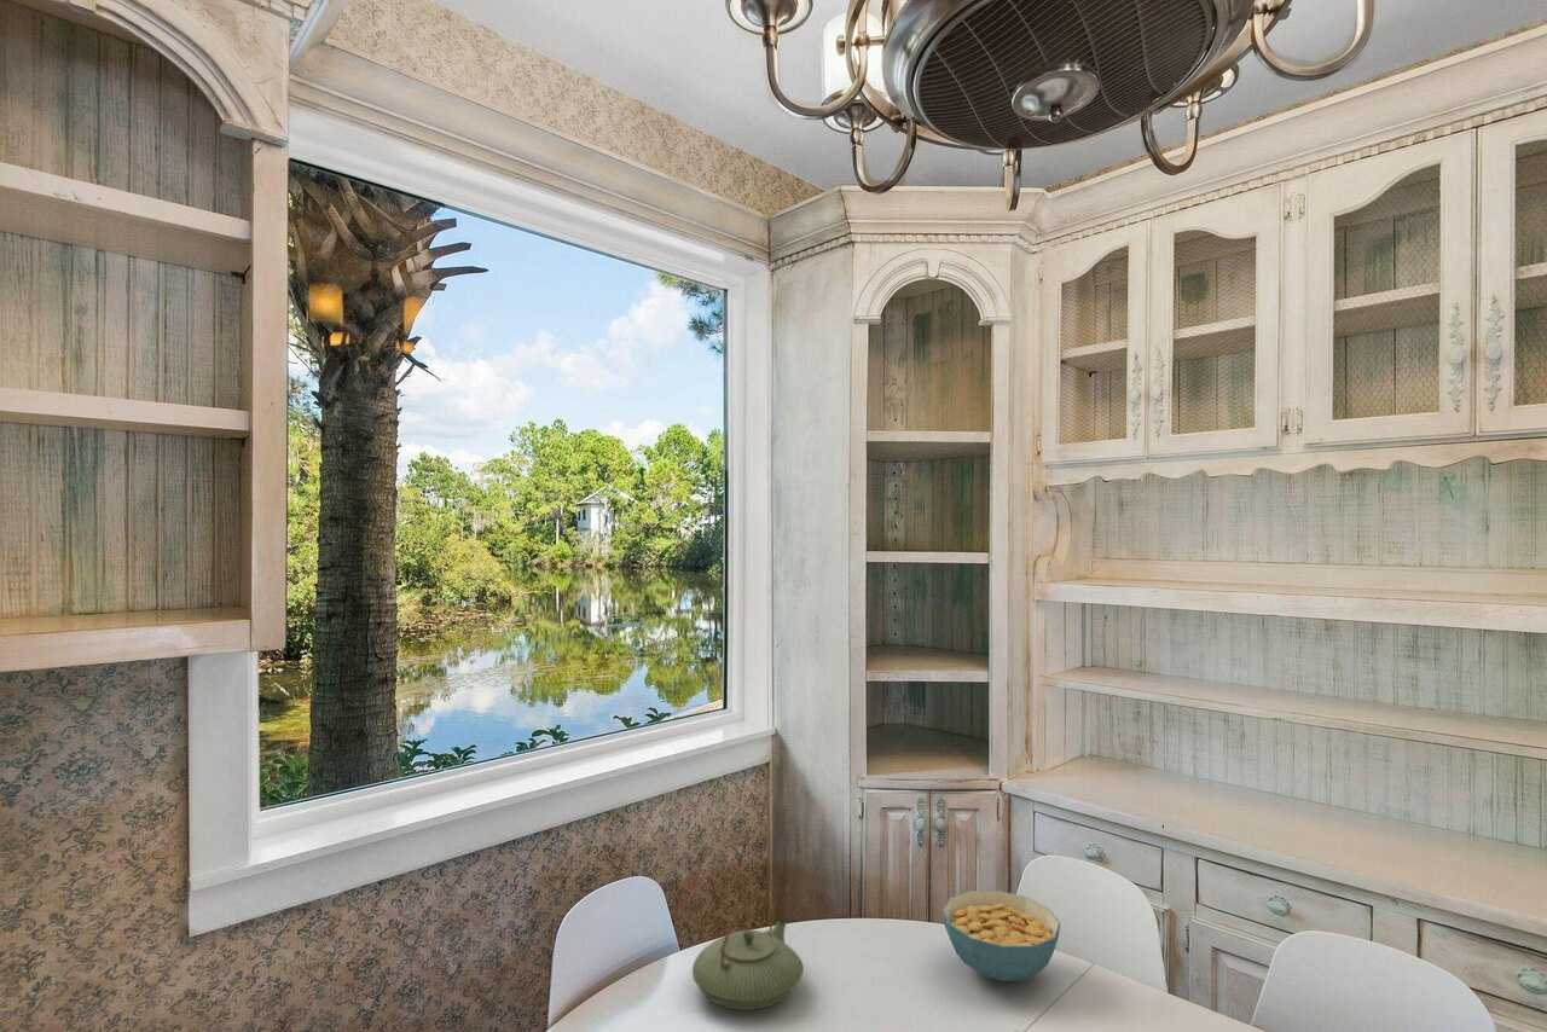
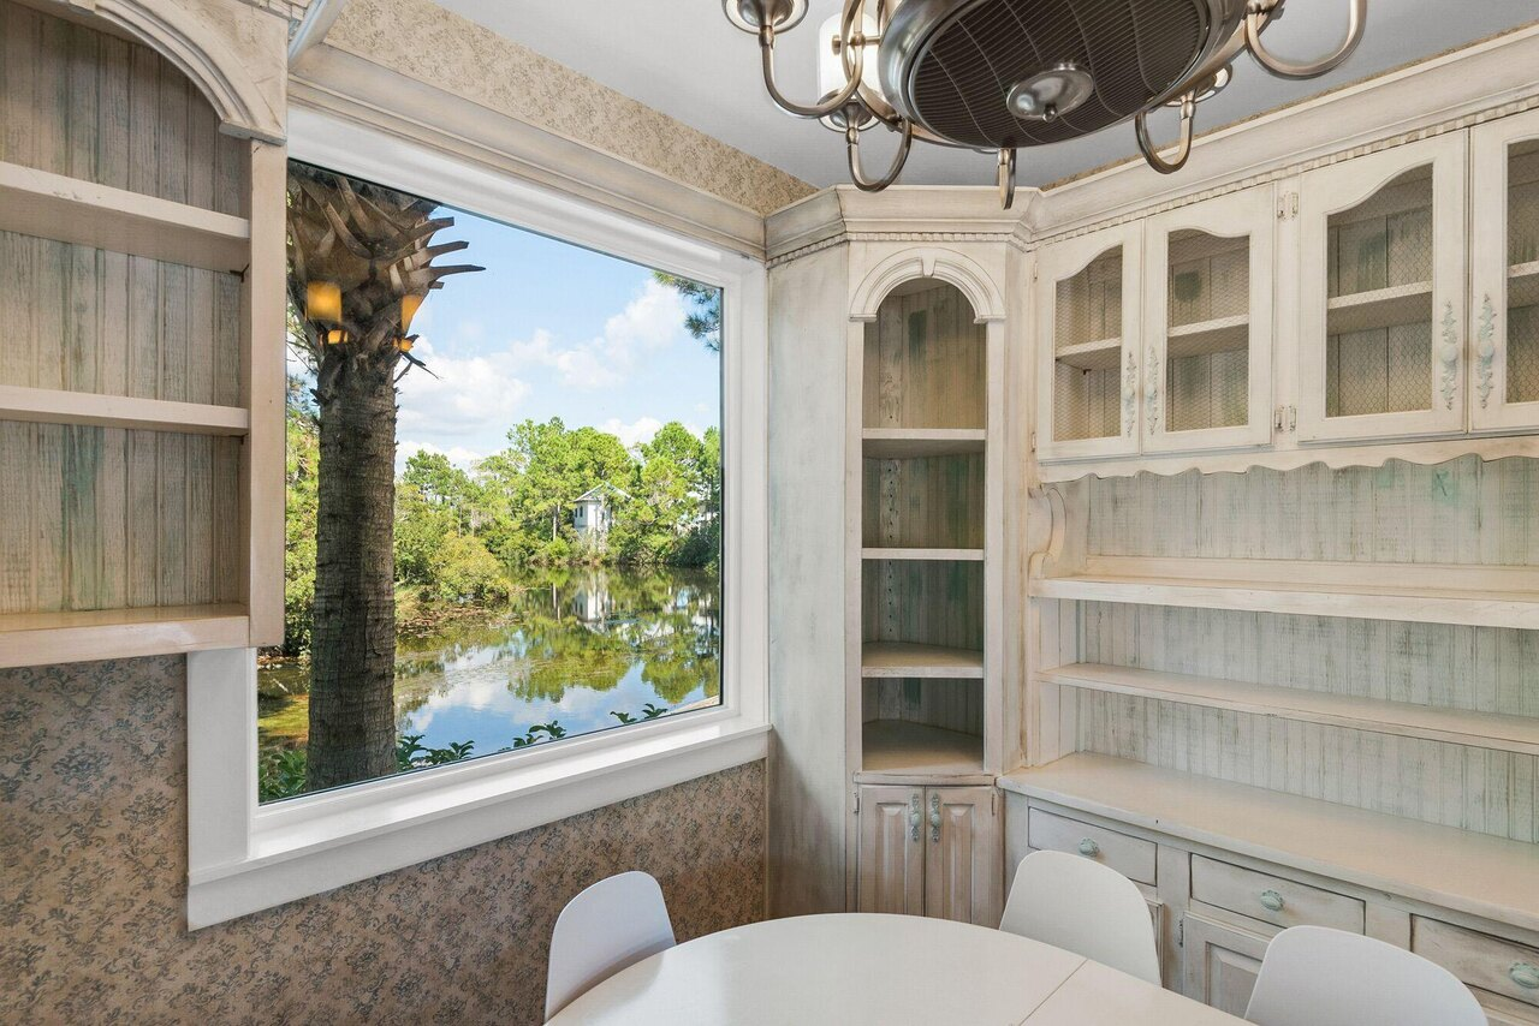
- cereal bowl [941,889,1061,982]
- teapot [691,895,805,1011]
